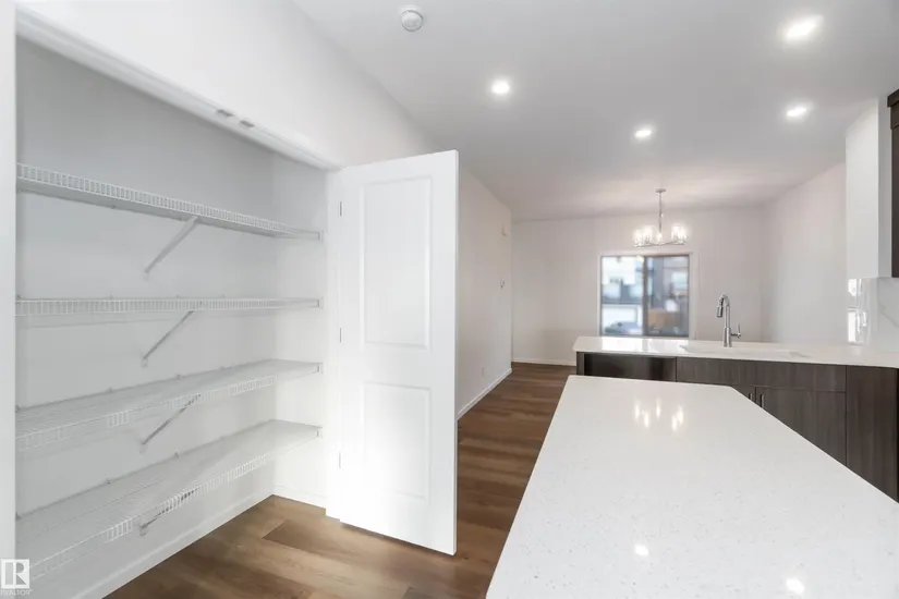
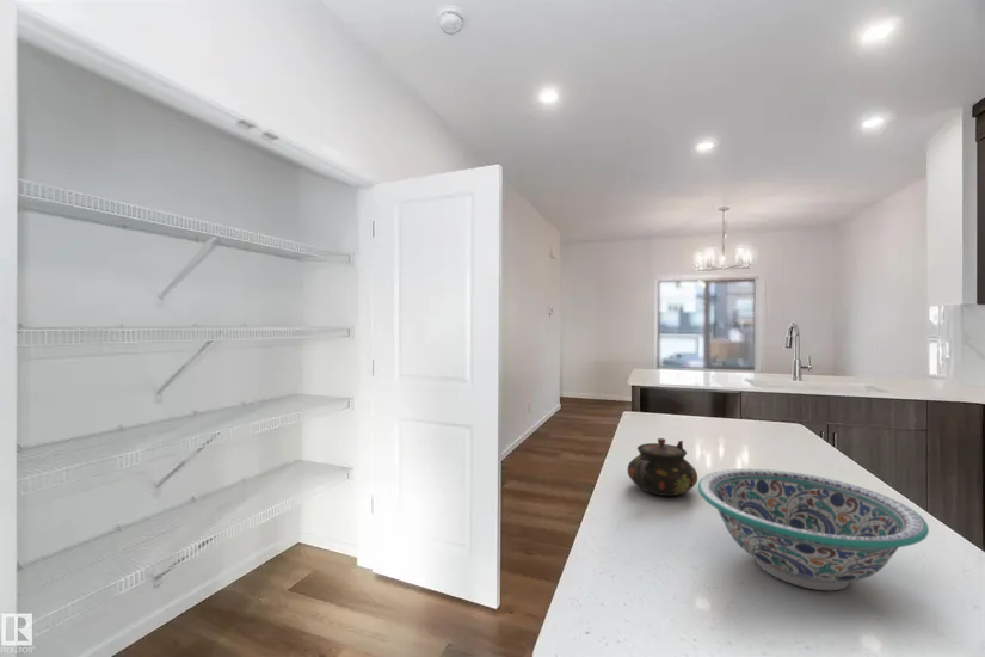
+ decorative bowl [697,468,930,591]
+ teapot [627,437,698,497]
